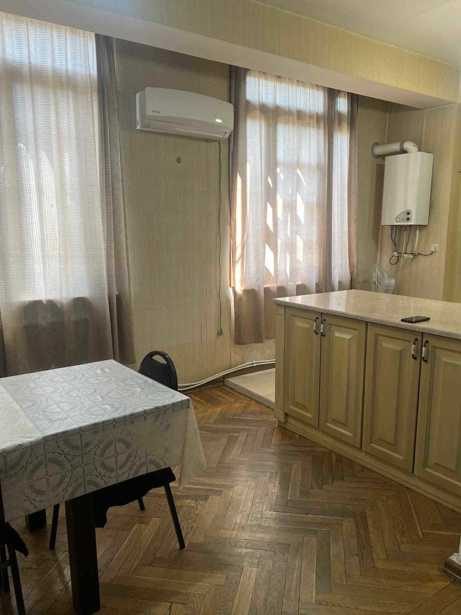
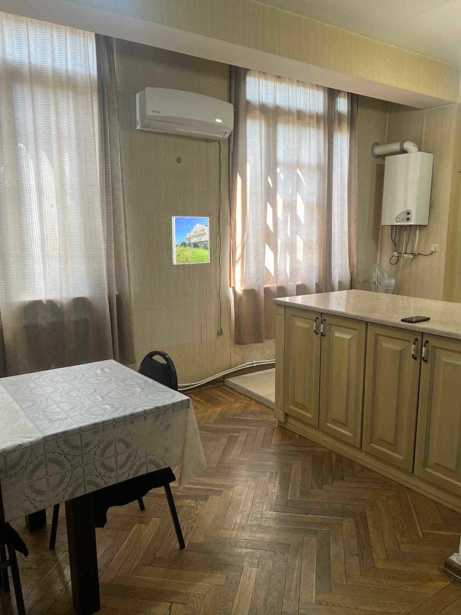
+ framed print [171,216,210,265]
